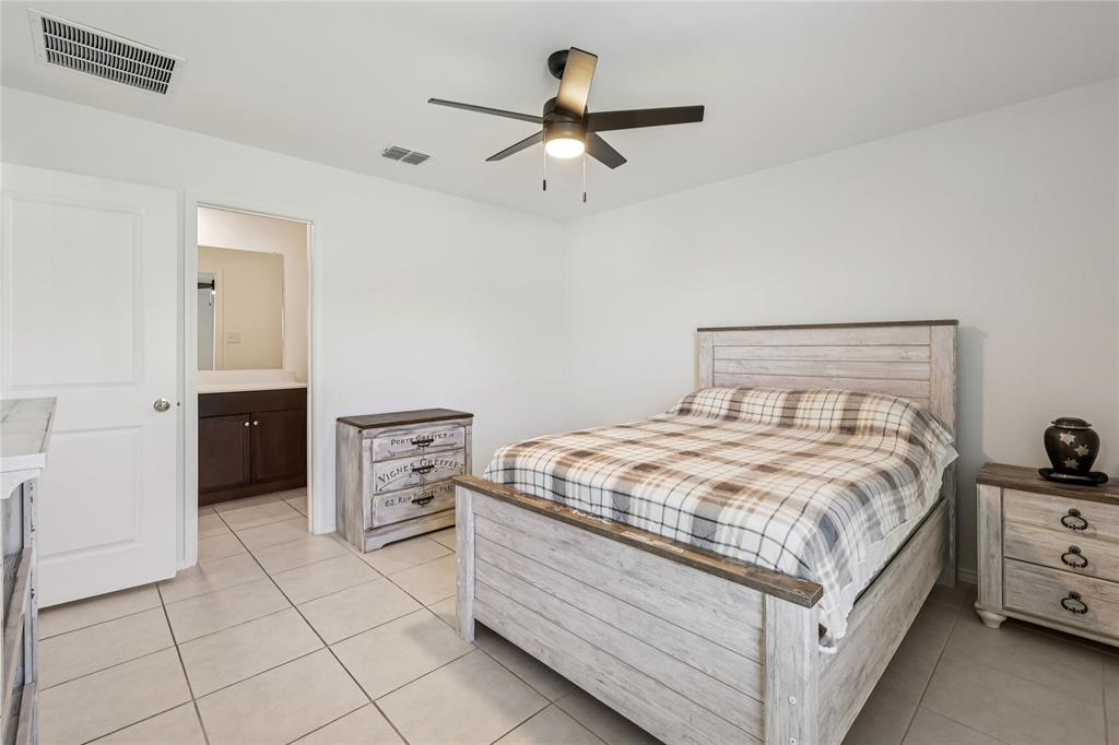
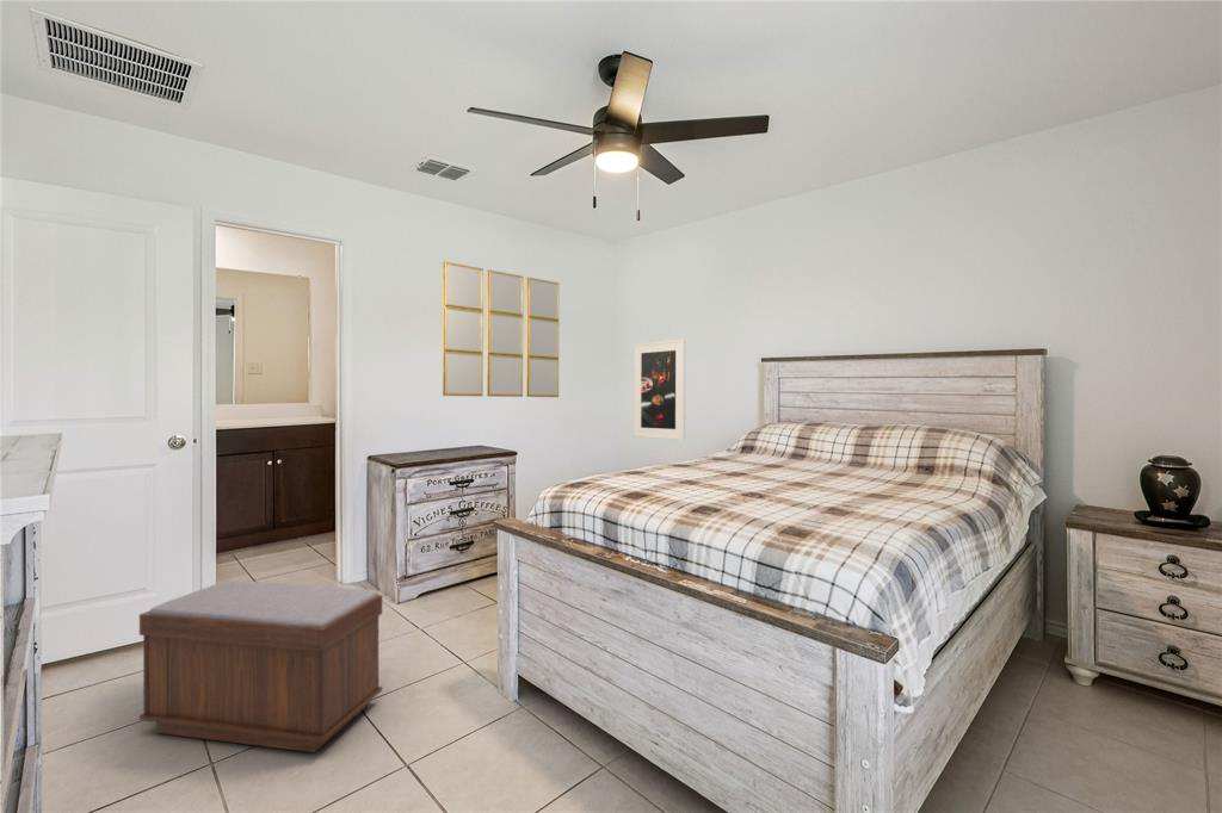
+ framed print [632,337,686,441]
+ bench [138,579,383,753]
+ home mirror [442,260,560,398]
